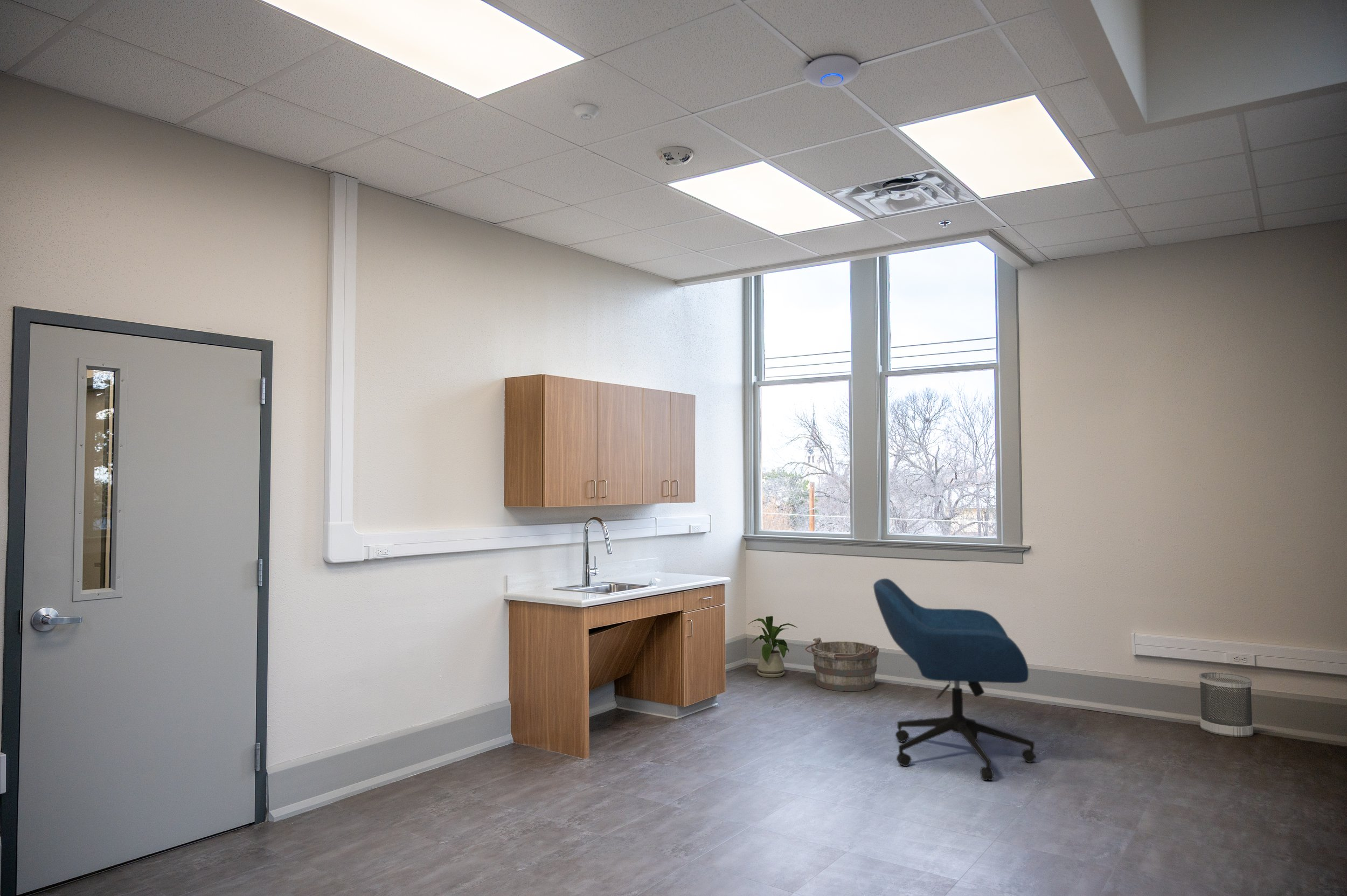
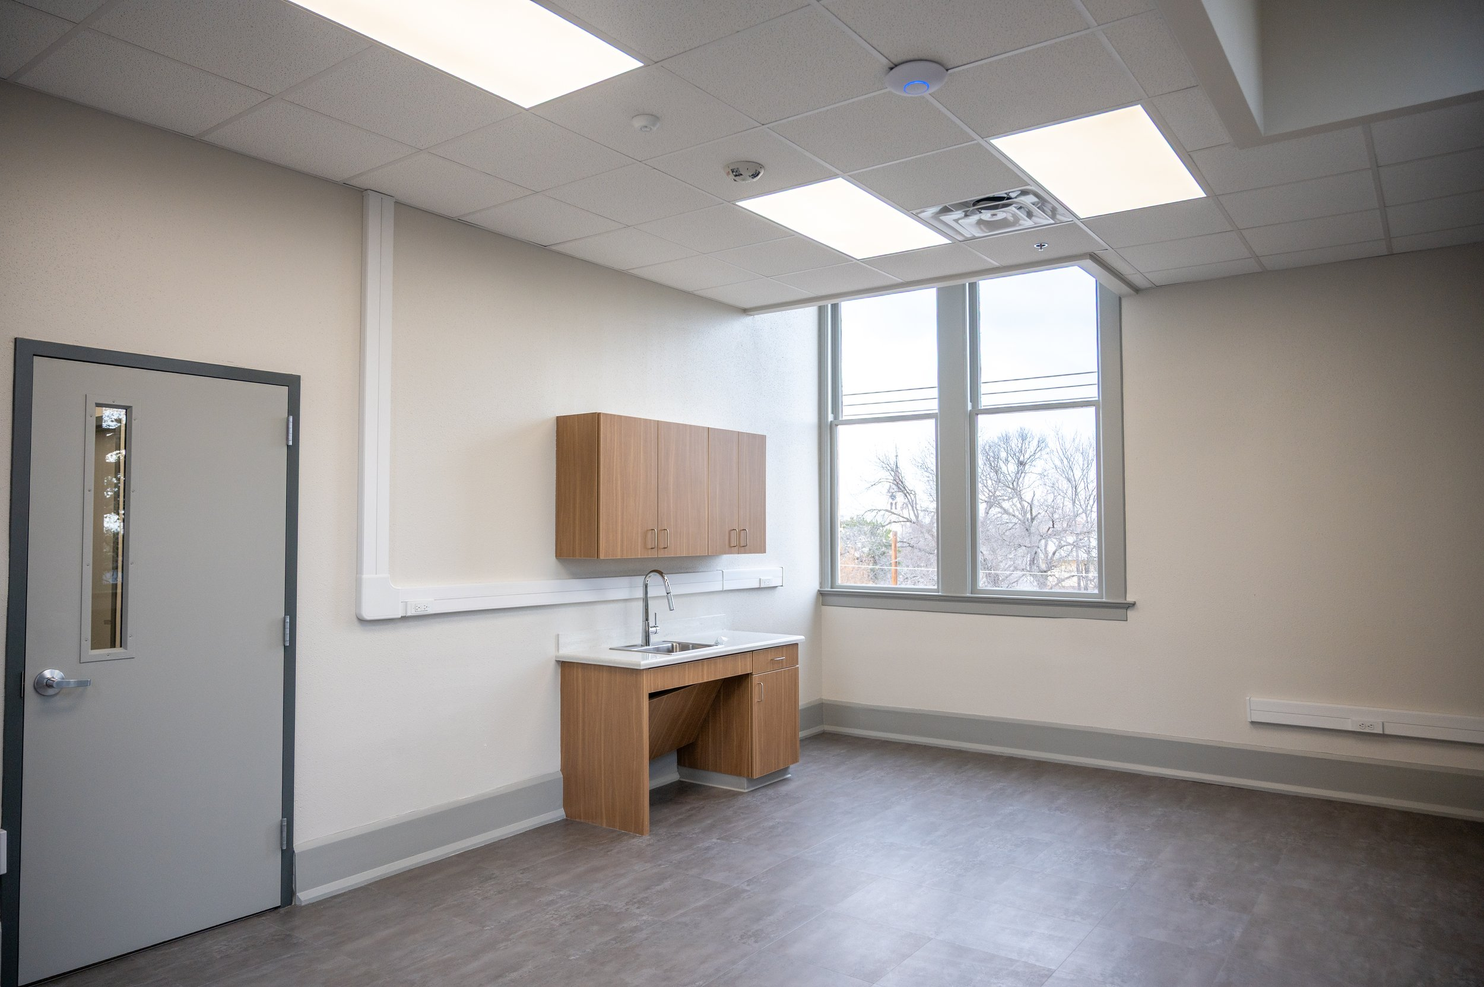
- office chair [873,578,1037,781]
- house plant [748,616,798,678]
- wastebasket [1199,672,1254,738]
- bucket [804,637,879,692]
